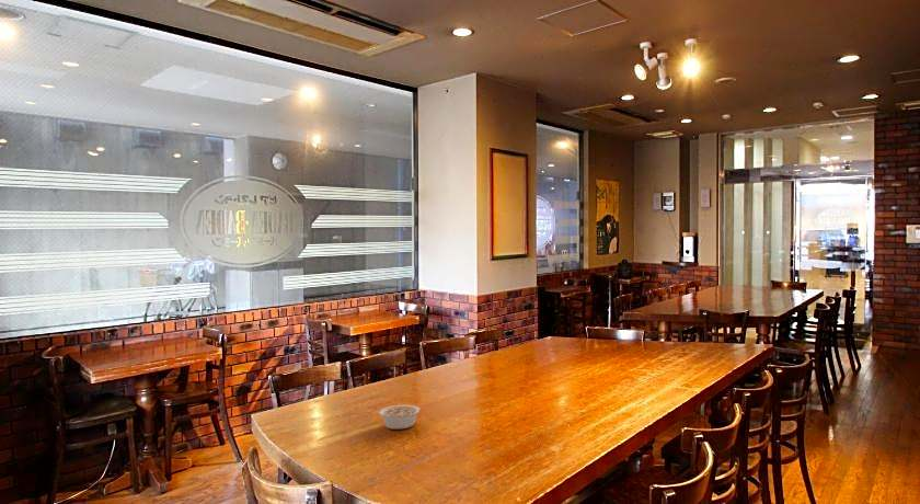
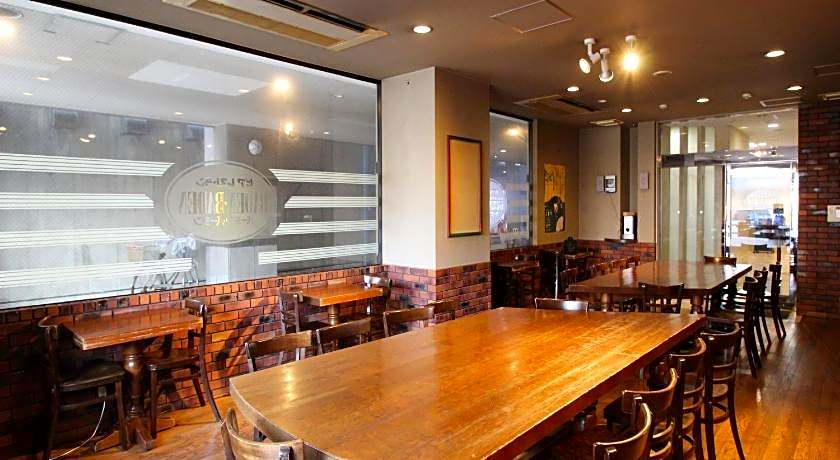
- legume [378,404,429,431]
